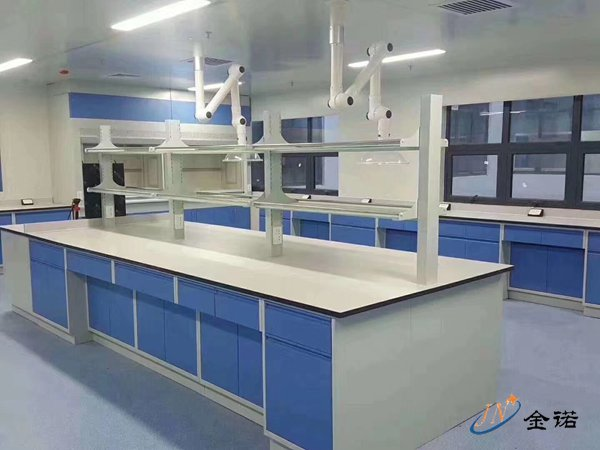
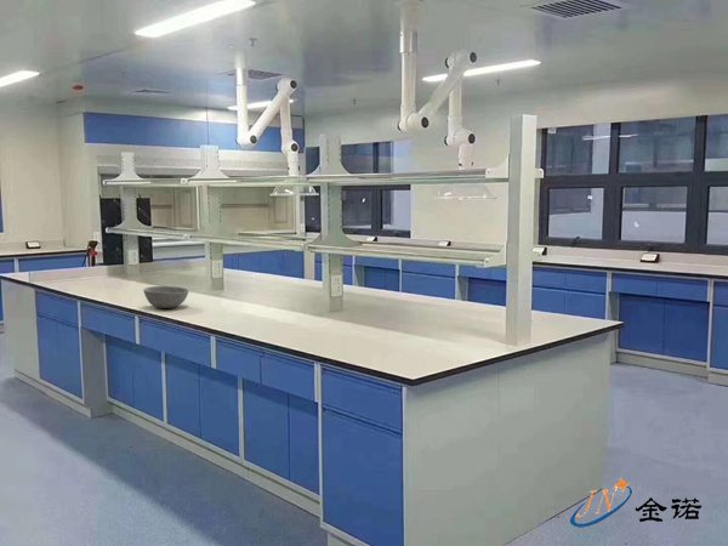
+ bowl [142,285,189,309]
